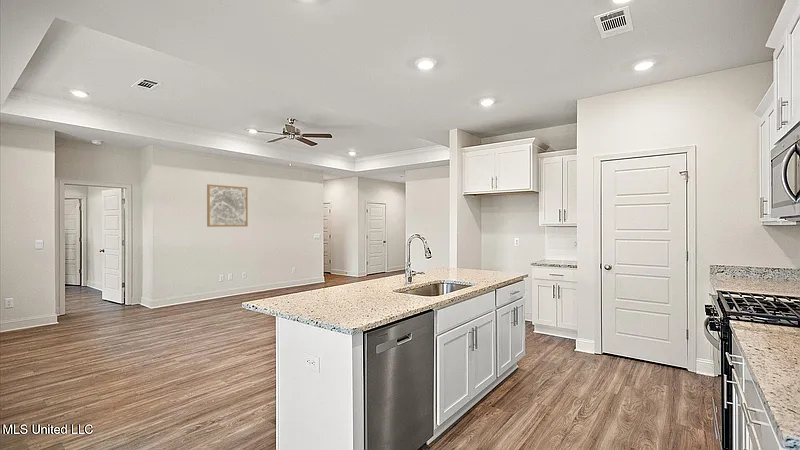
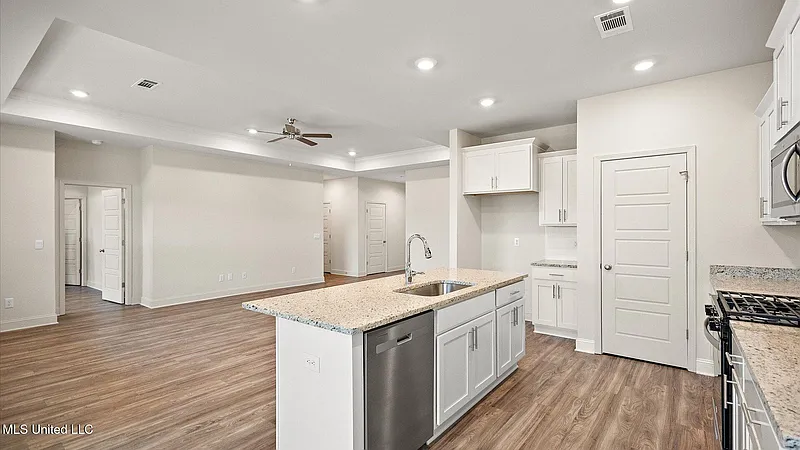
- wall art [206,183,249,228]
